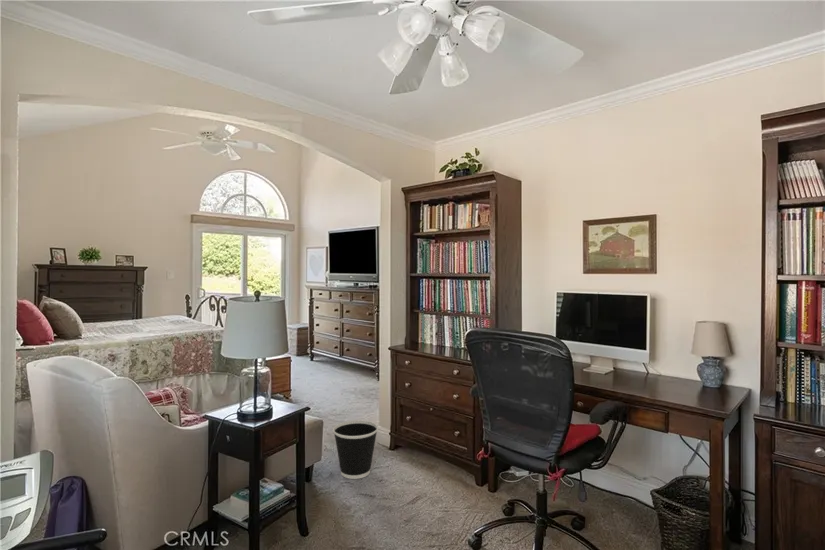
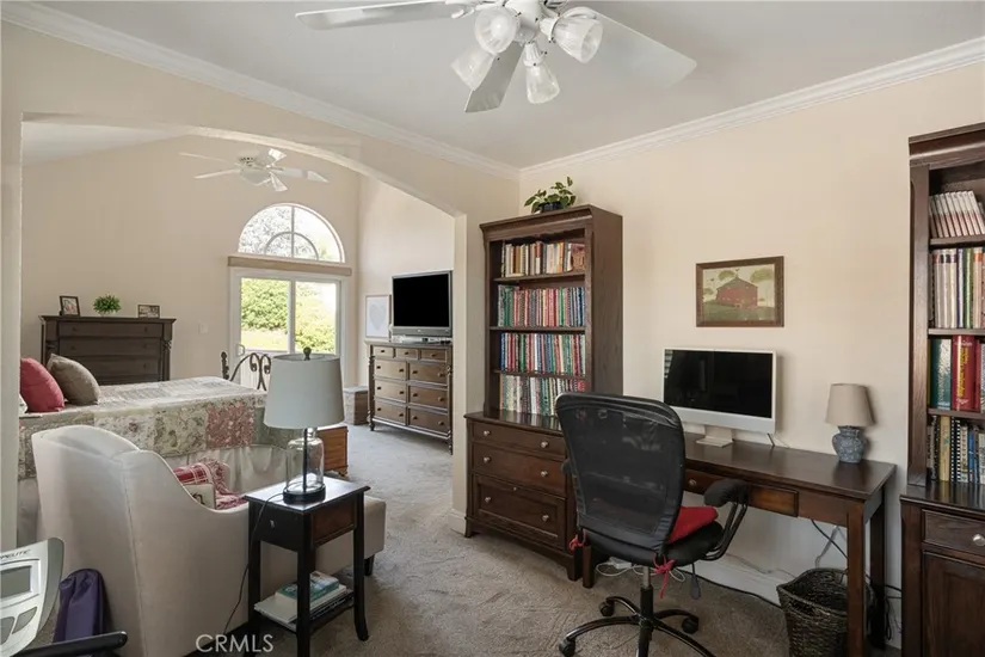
- wastebasket [332,419,379,480]
